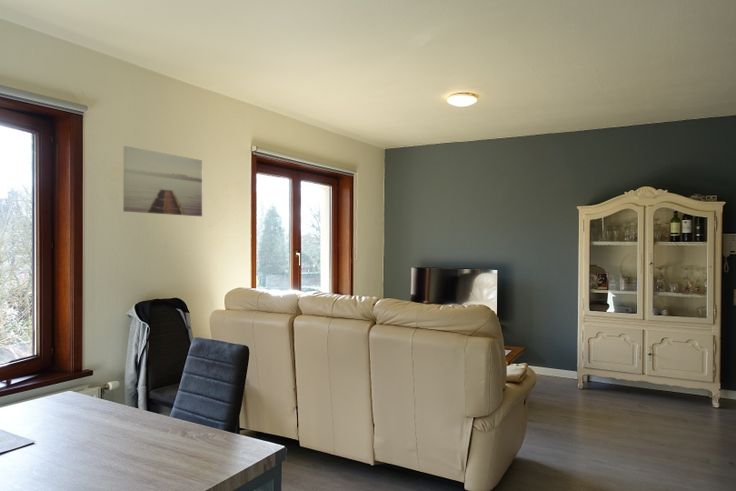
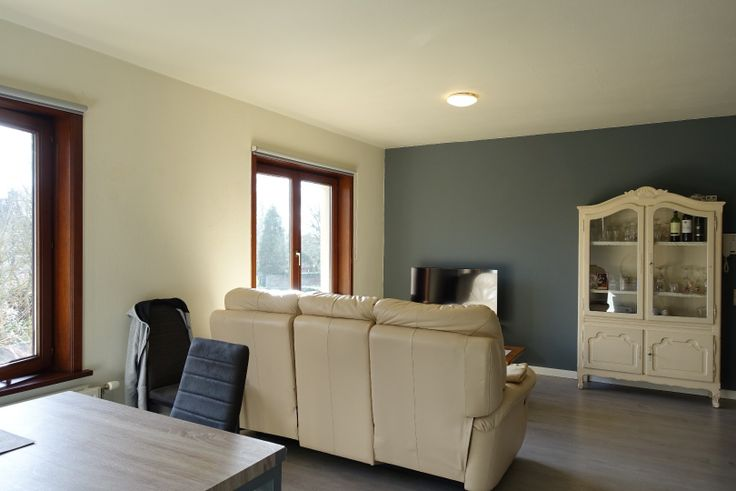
- wall art [122,145,203,217]
